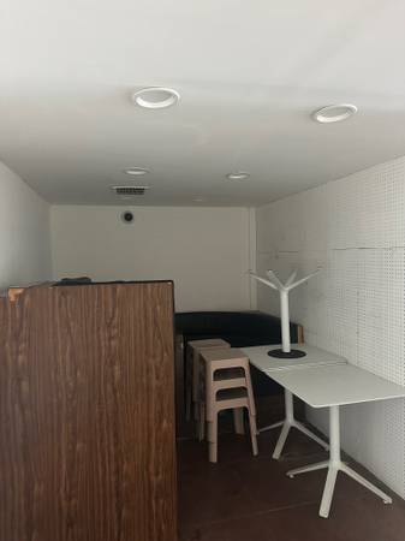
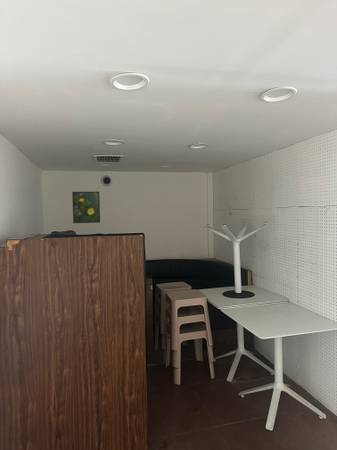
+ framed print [71,191,101,224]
